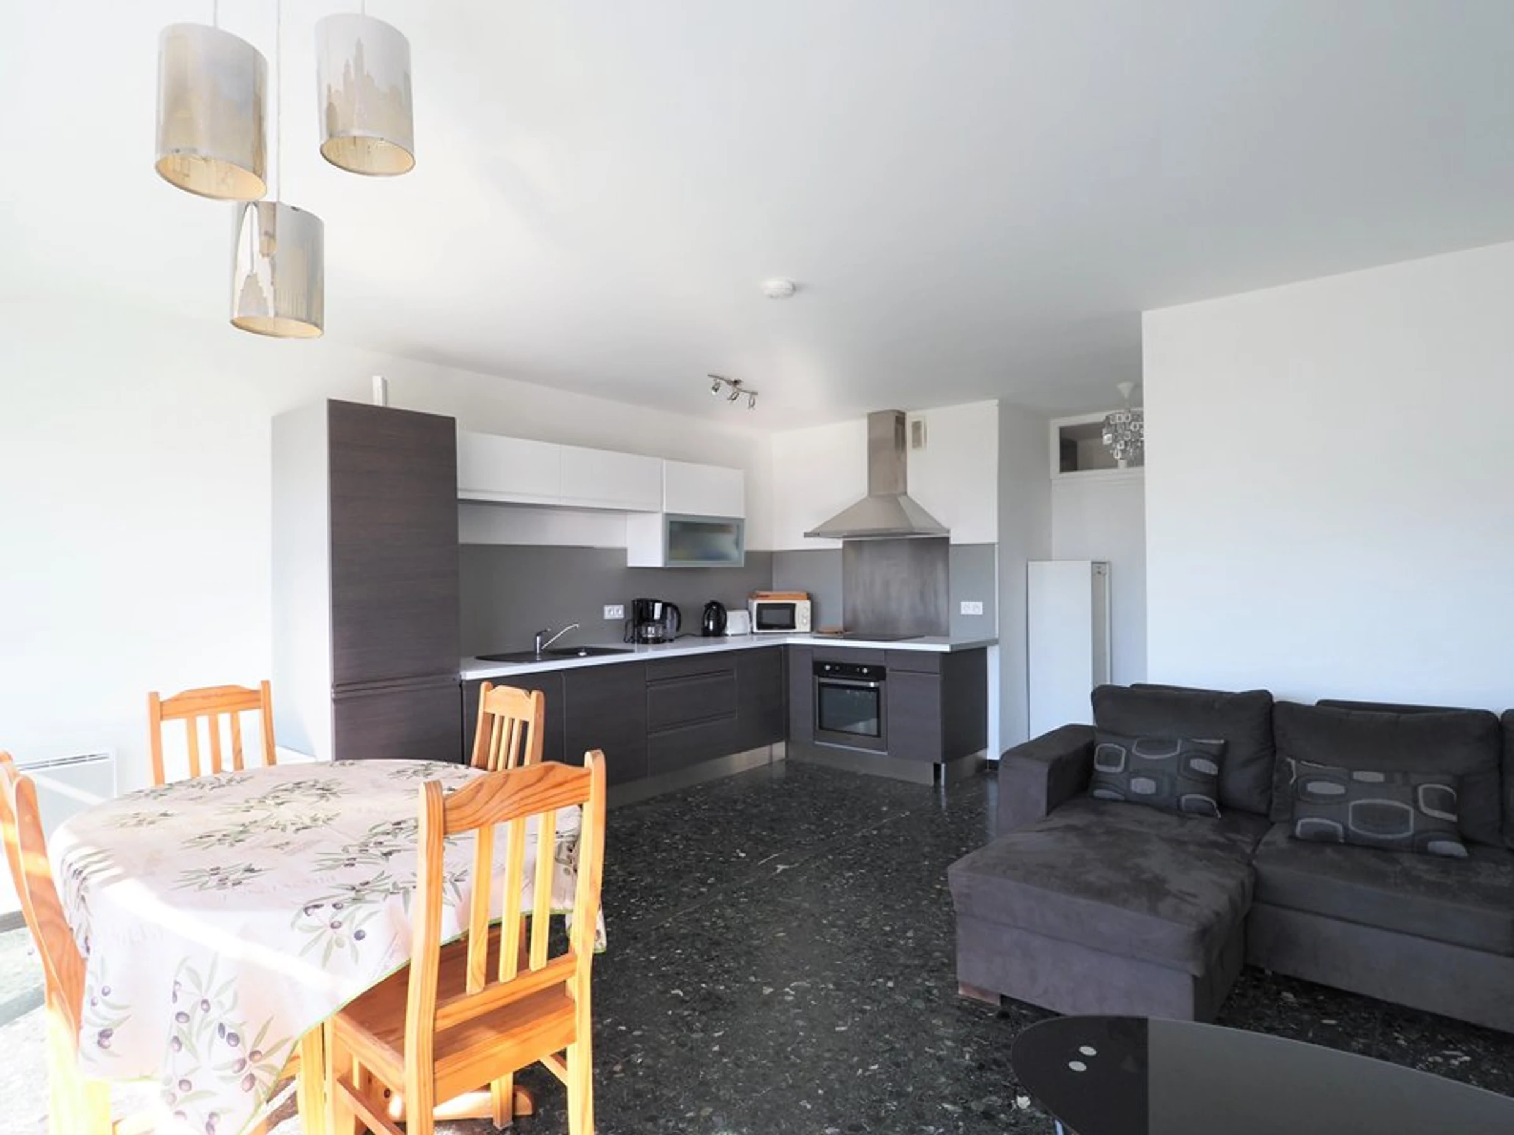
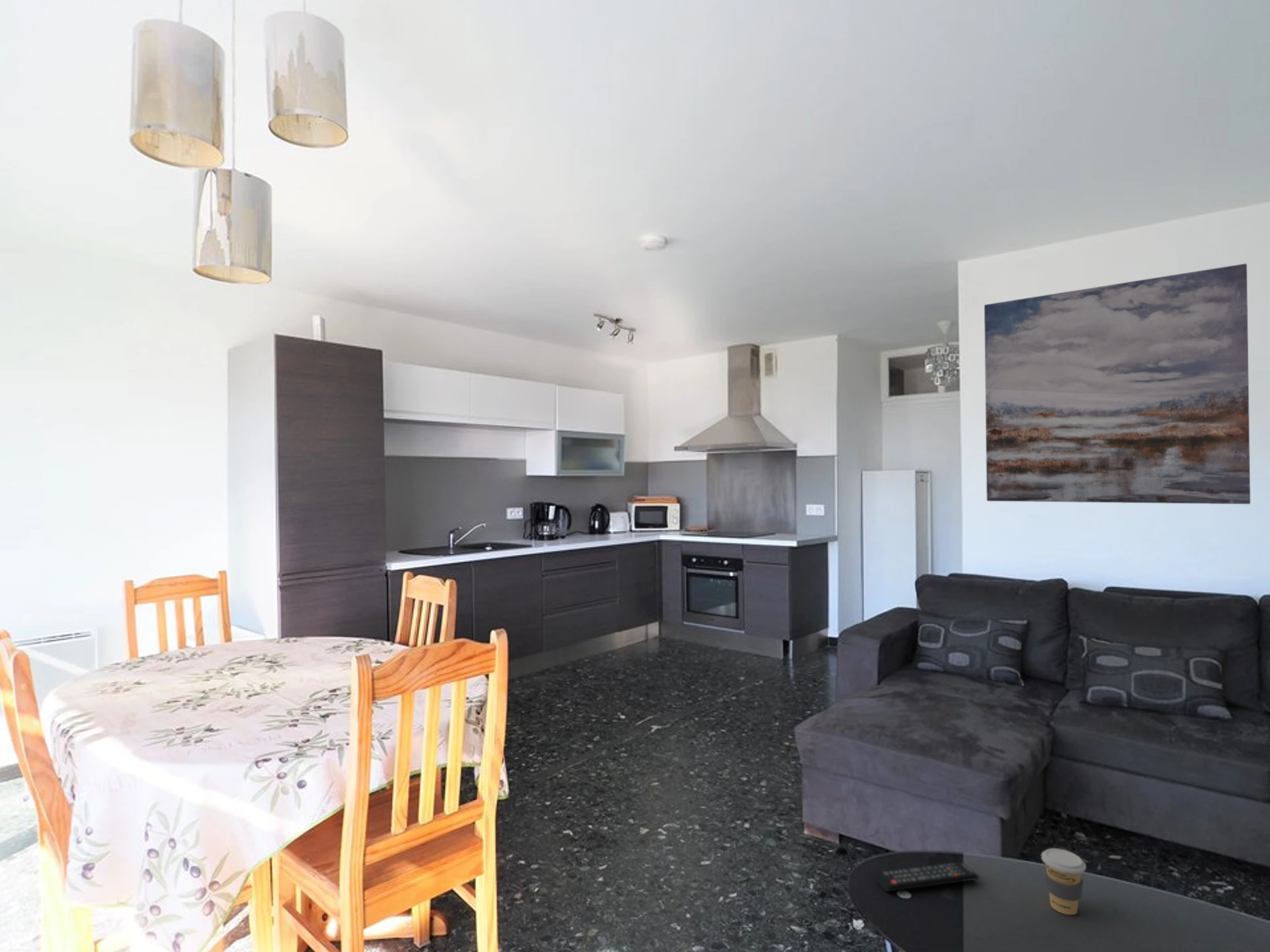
+ coffee cup [1041,848,1086,916]
+ remote control [875,861,979,892]
+ wall art [984,263,1251,505]
